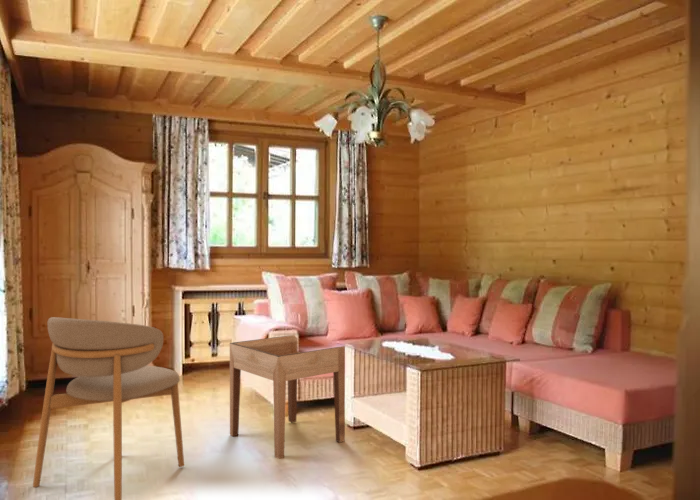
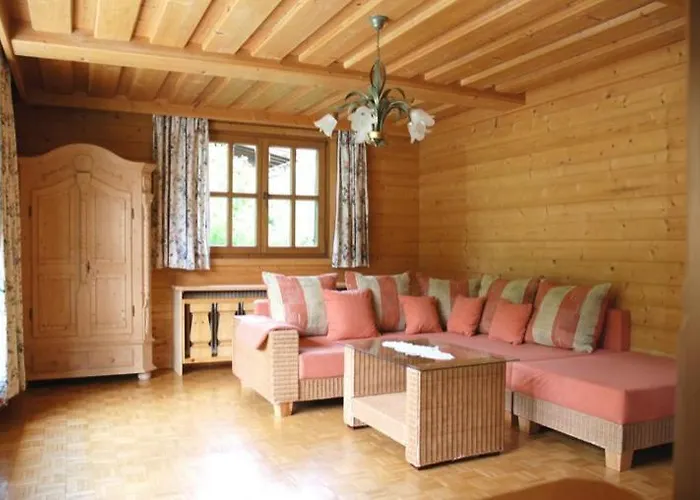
- side table [229,334,346,460]
- chair [32,316,185,500]
